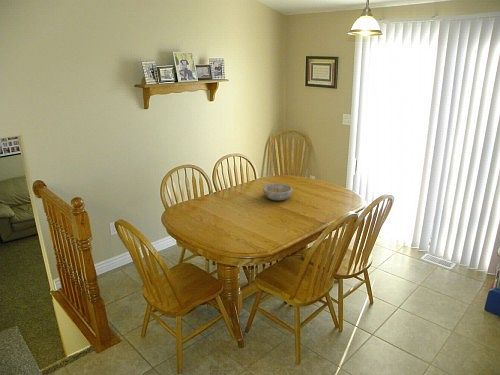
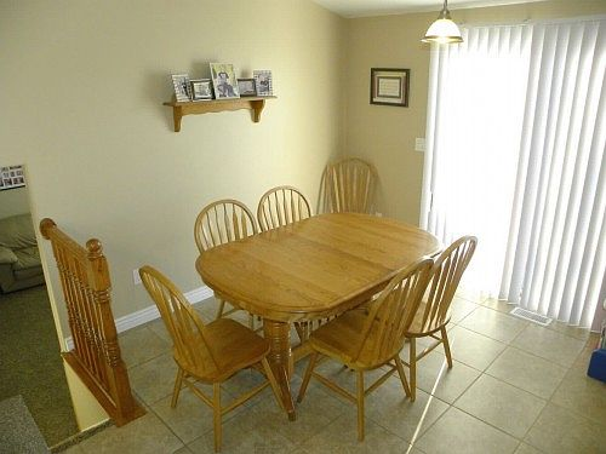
- bowl [262,183,293,201]
